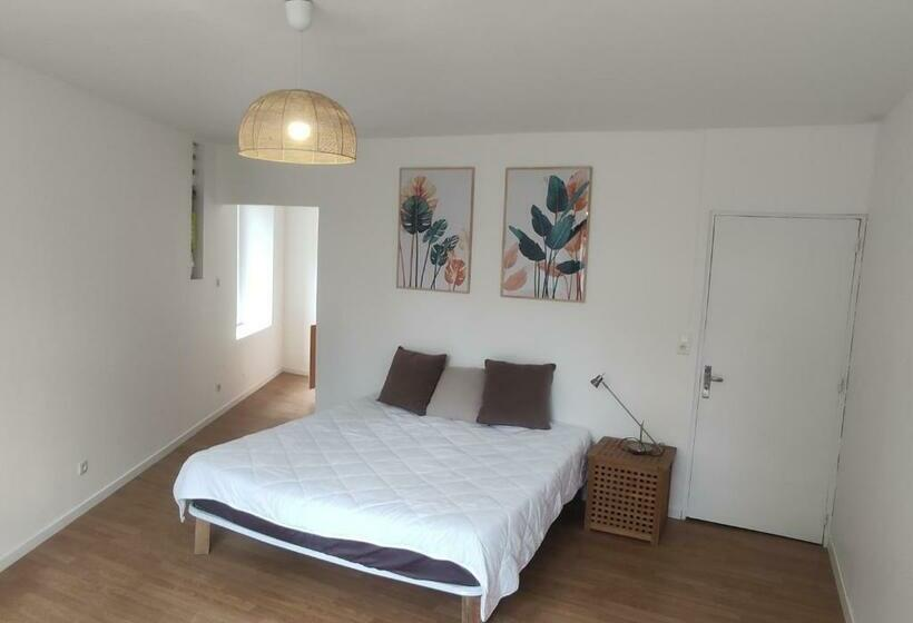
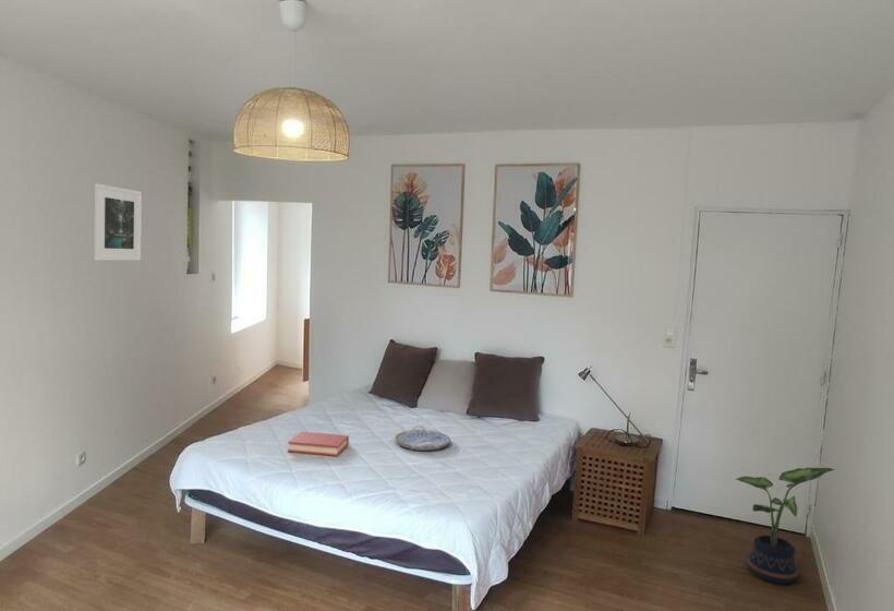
+ serving tray [394,424,451,452]
+ hardback book [287,431,350,457]
+ potted plant [735,467,836,585]
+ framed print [93,182,143,262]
